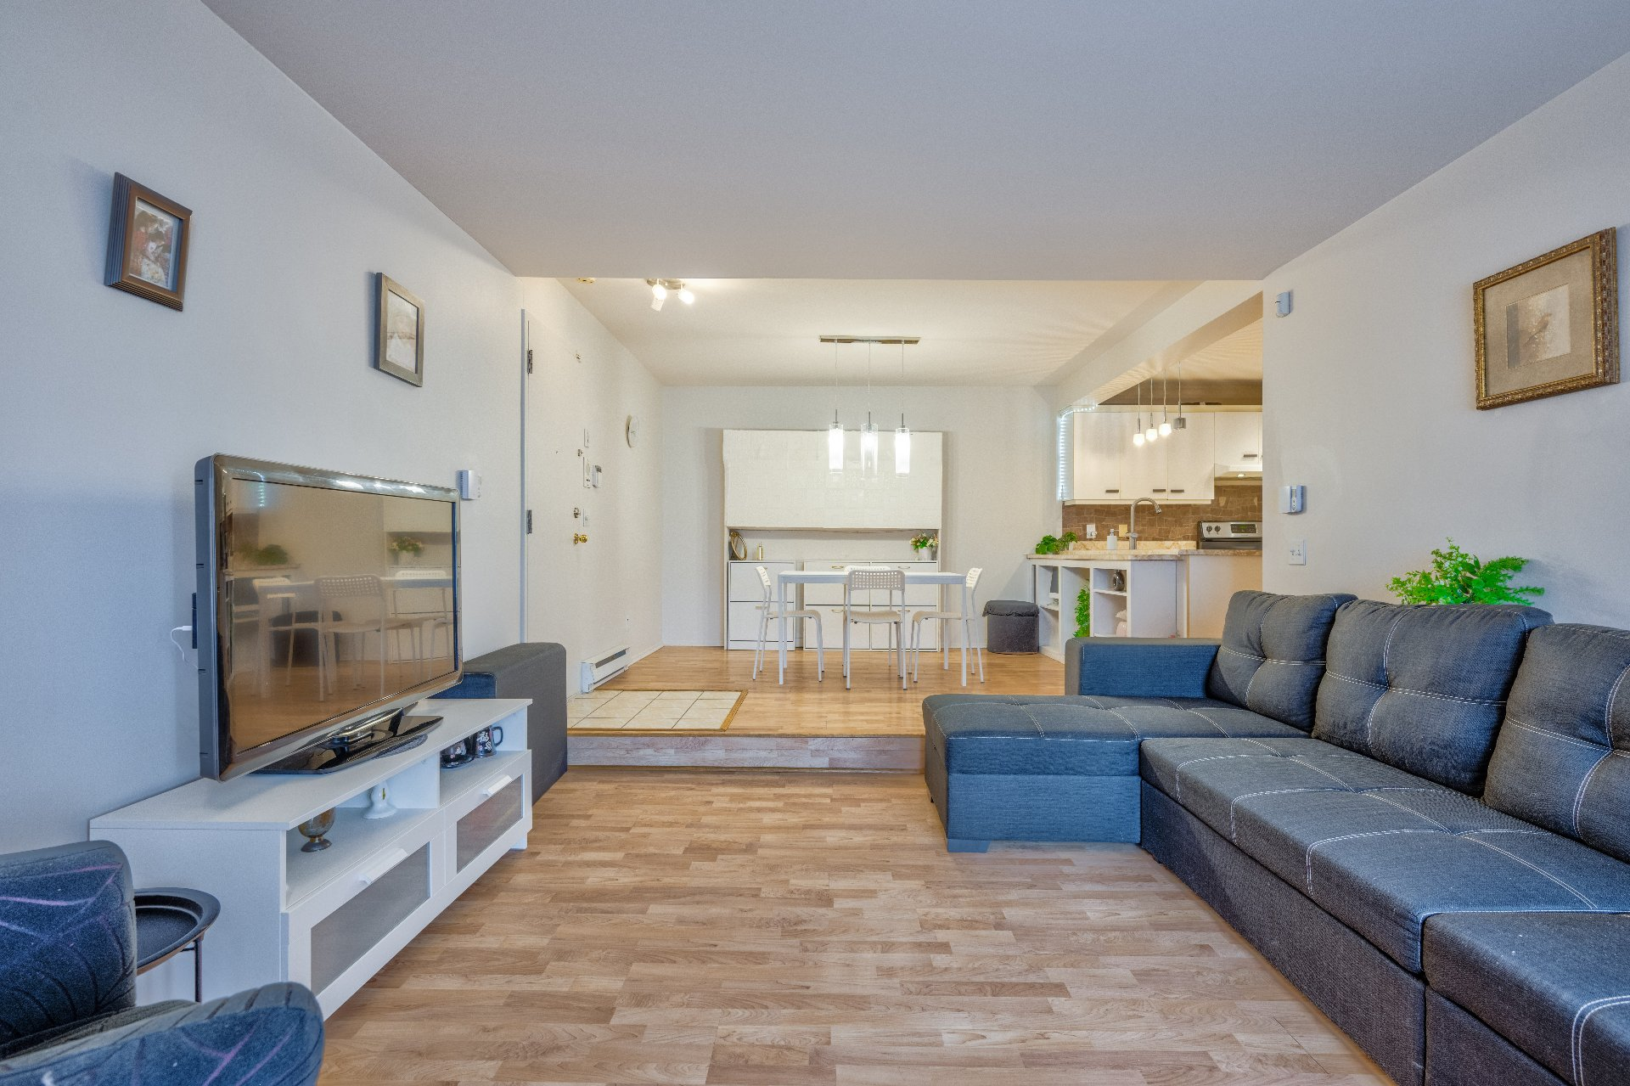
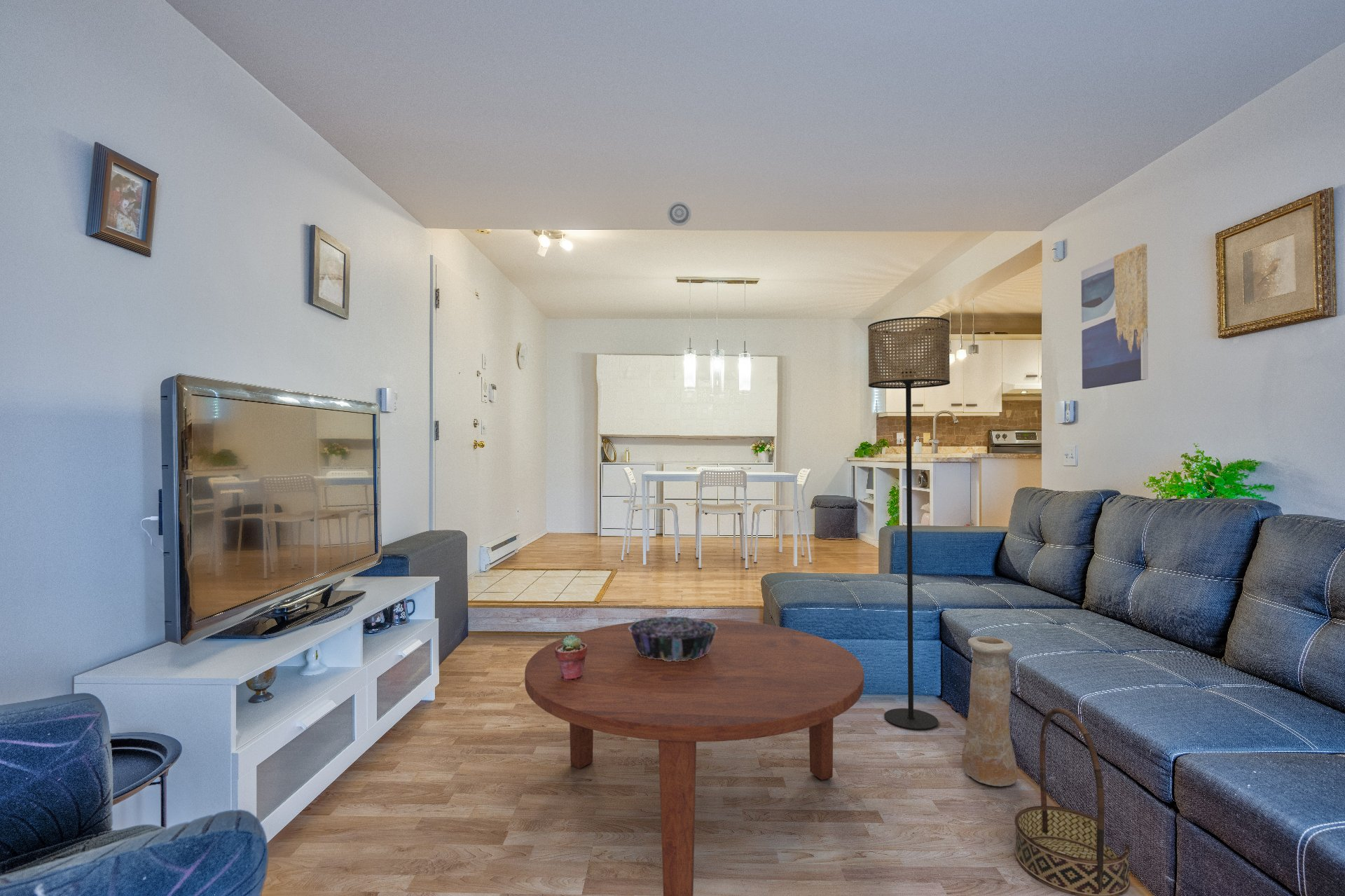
+ smoke detector [667,201,692,226]
+ coffee table [524,618,864,896]
+ floor lamp [867,316,951,731]
+ potted succulent [555,634,587,680]
+ wall art [1080,243,1149,390]
+ basket [1014,707,1131,896]
+ decorative bowl [629,616,717,661]
+ vase [961,635,1019,787]
